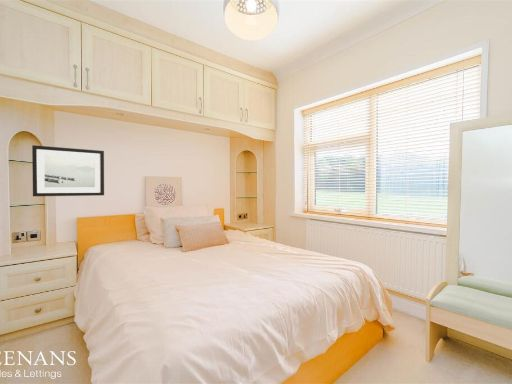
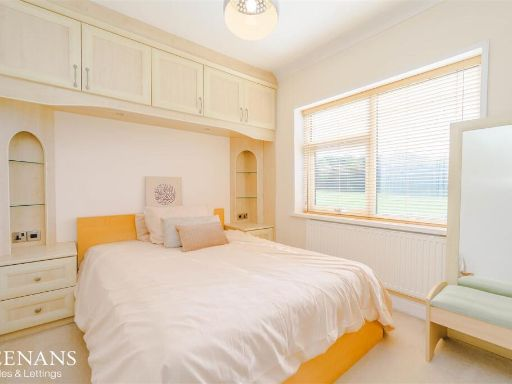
- wall art [31,144,105,197]
